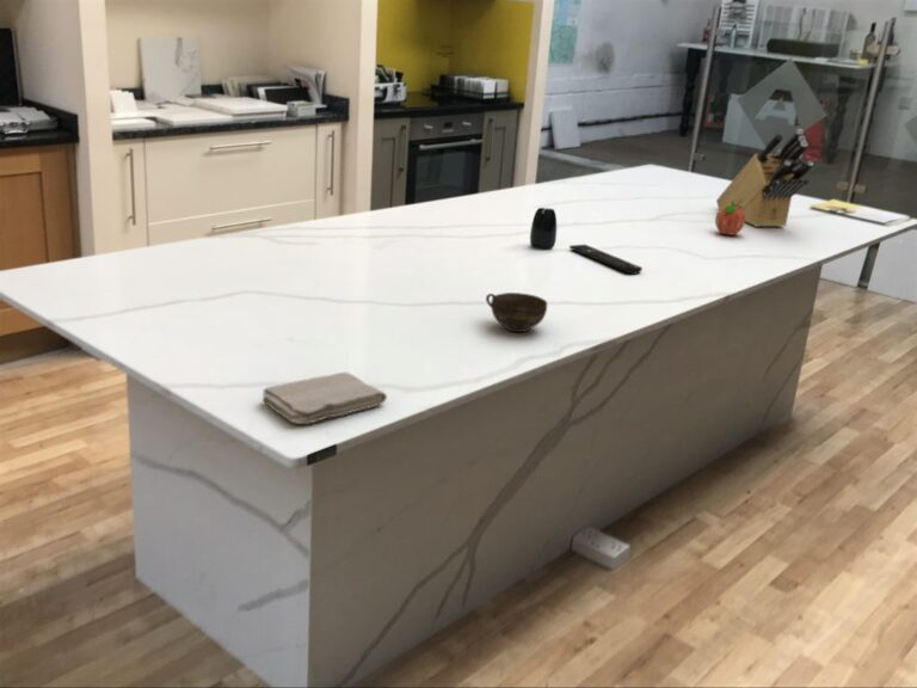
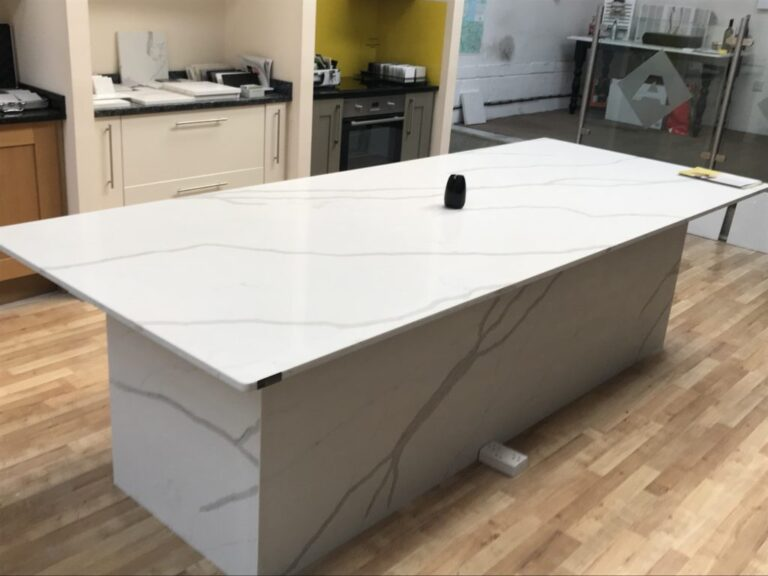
- washcloth [261,371,388,425]
- cup [485,291,548,333]
- fruit [714,201,746,236]
- knife block [715,128,814,228]
- remote control [568,244,644,276]
